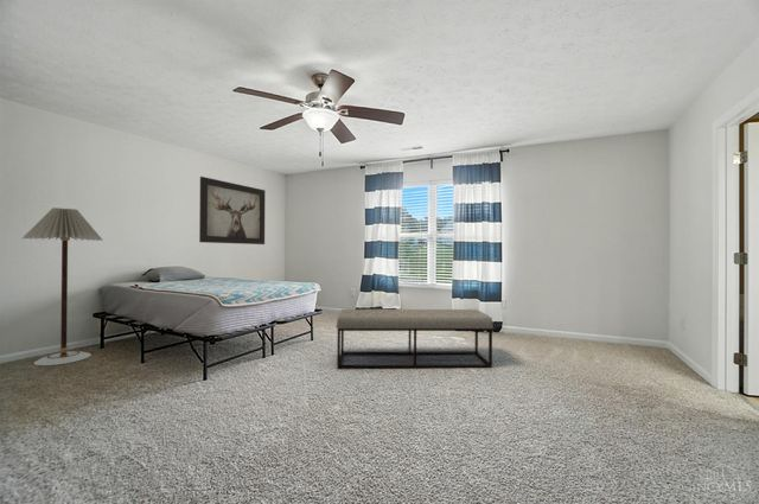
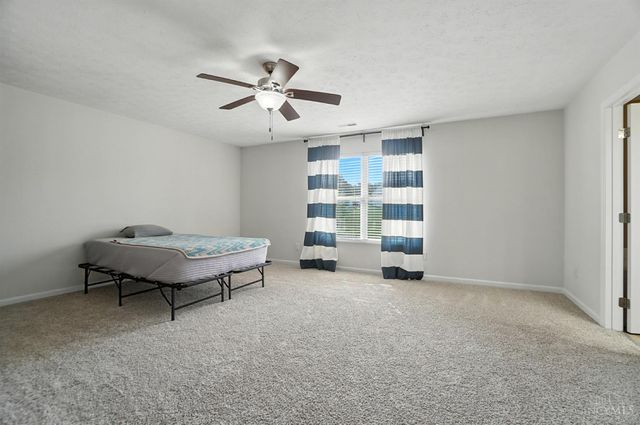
- wall art [198,176,267,245]
- bench [334,308,495,370]
- floor lamp [21,206,104,366]
